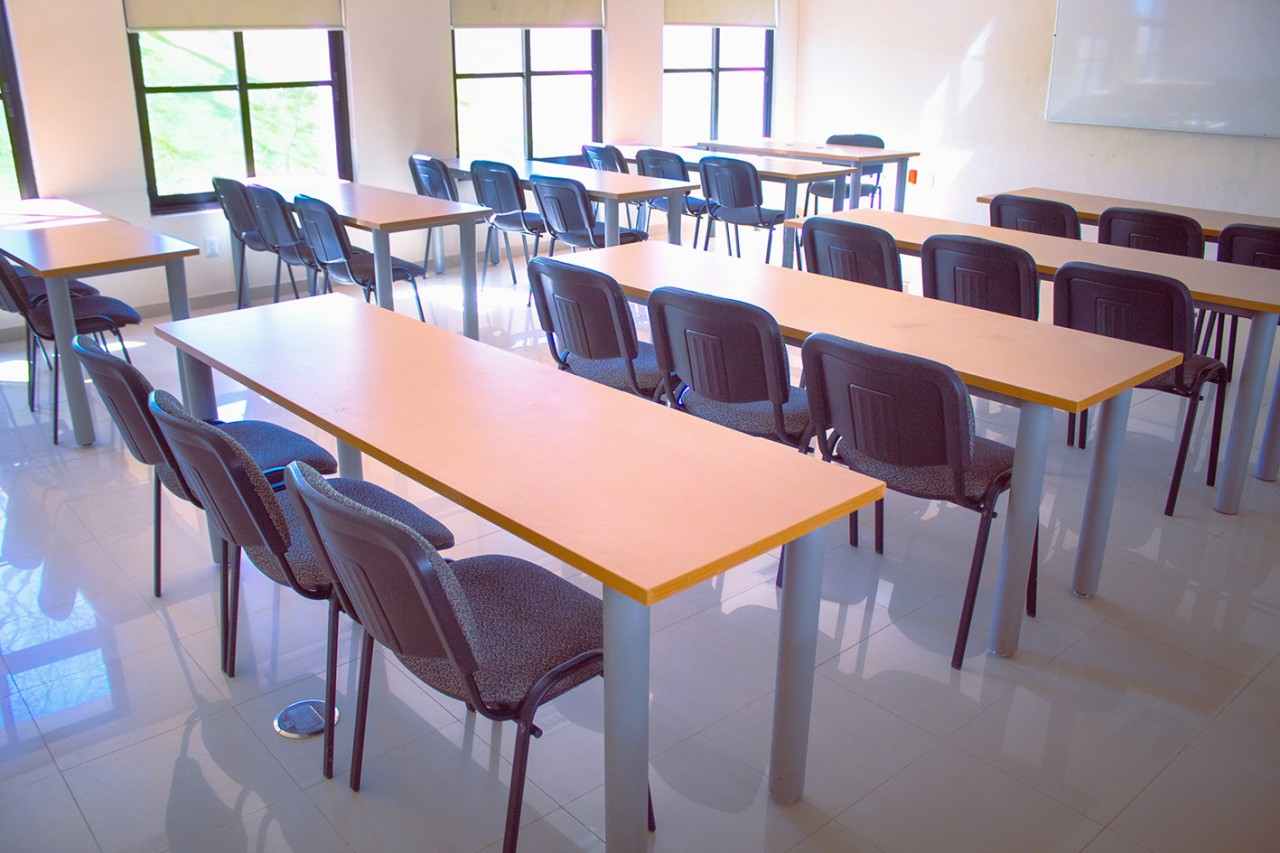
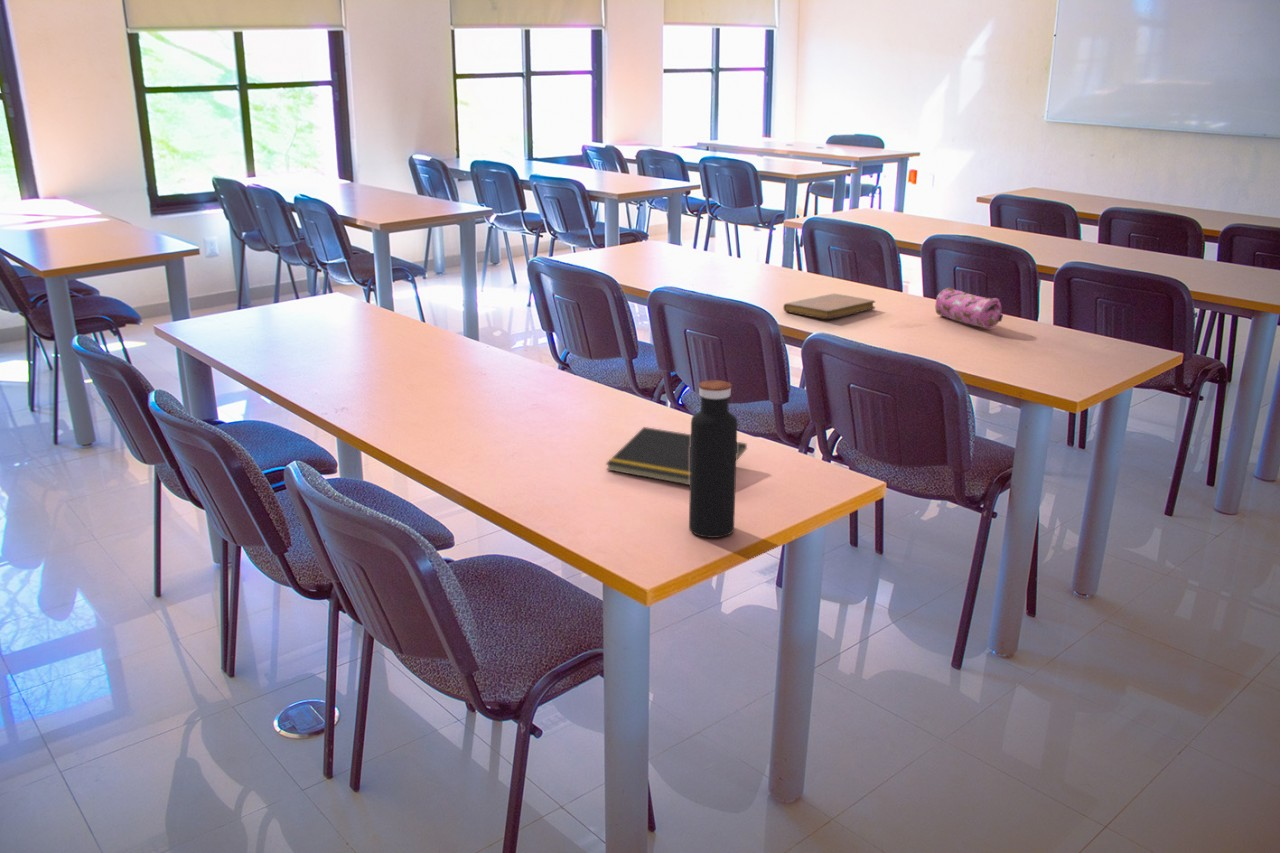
+ notebook [782,293,876,320]
+ water bottle [688,379,738,539]
+ notepad [605,426,748,486]
+ pencil case [935,287,1004,329]
